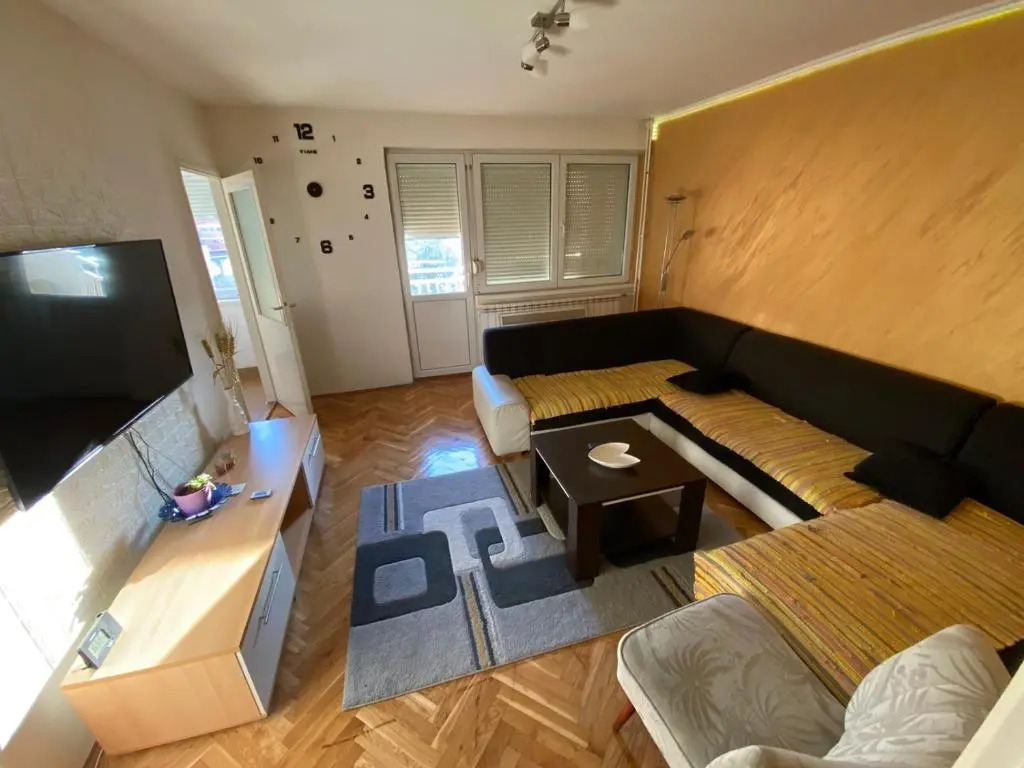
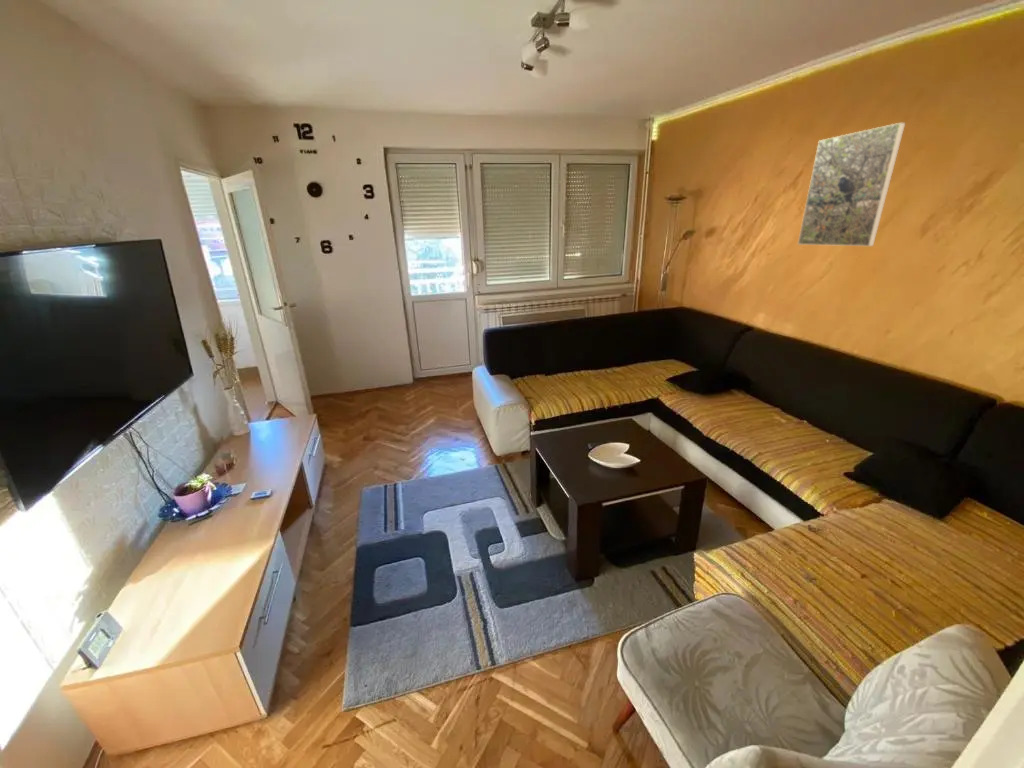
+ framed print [797,122,906,247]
